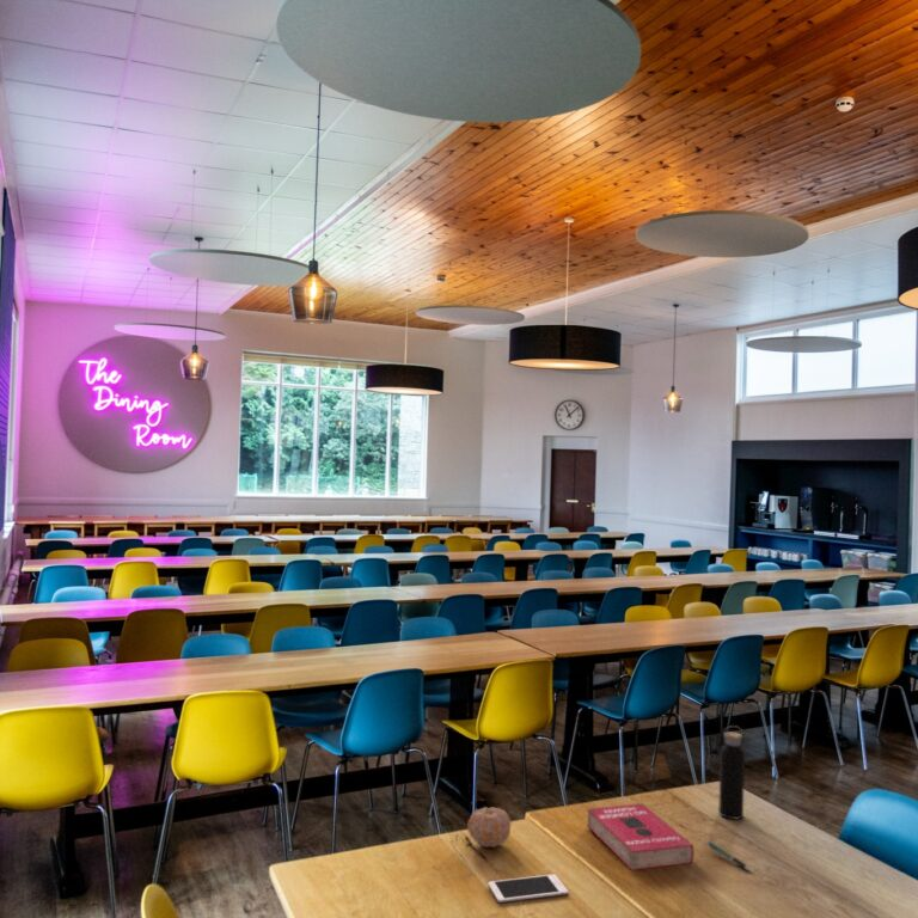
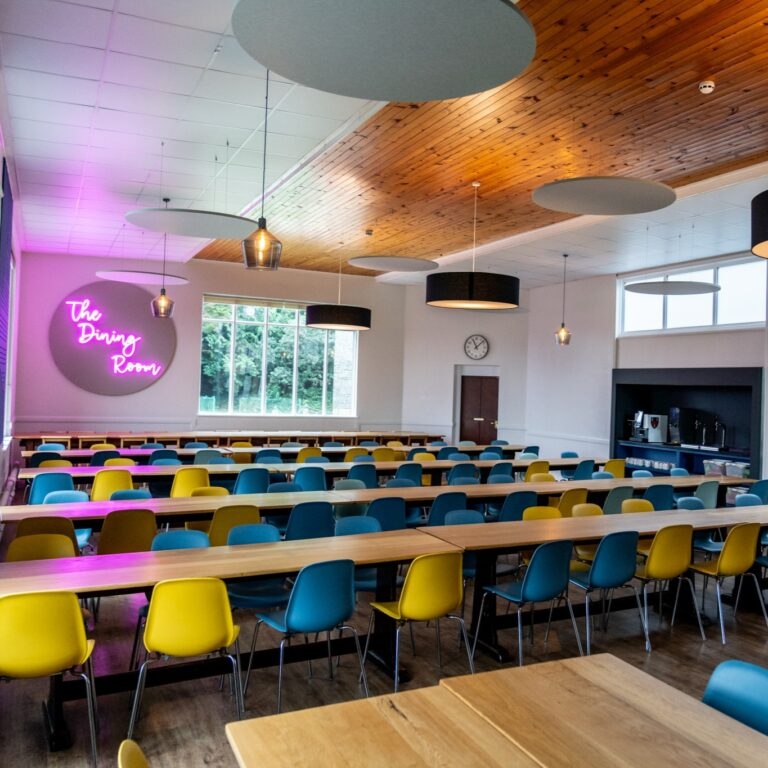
- water bottle [717,724,746,820]
- fruit [466,806,512,849]
- cell phone [486,874,569,904]
- book [586,802,694,871]
- pen [704,839,752,873]
